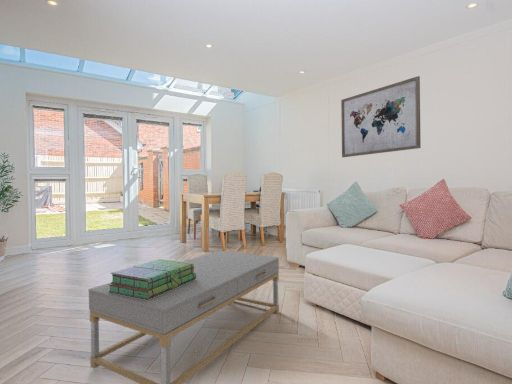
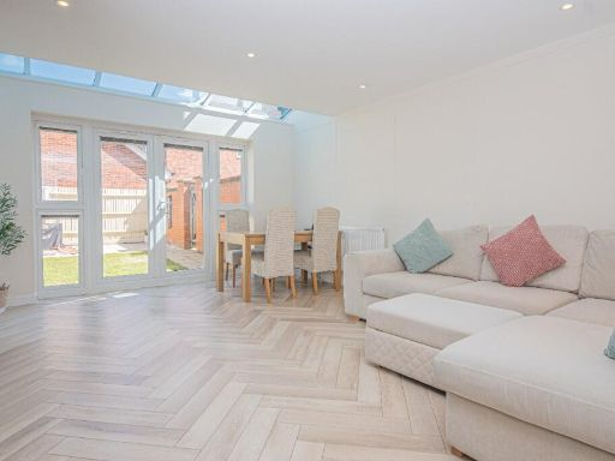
- coffee table [87,250,280,384]
- wall art [340,75,422,158]
- stack of books [108,258,197,300]
